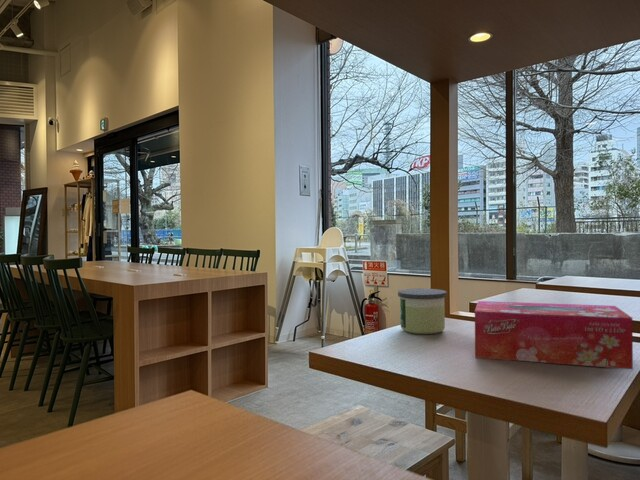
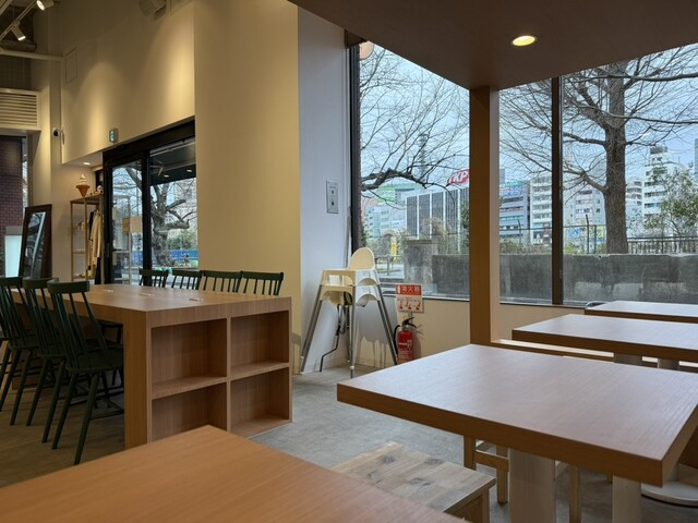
- candle [397,288,448,335]
- tissue box [474,300,634,370]
